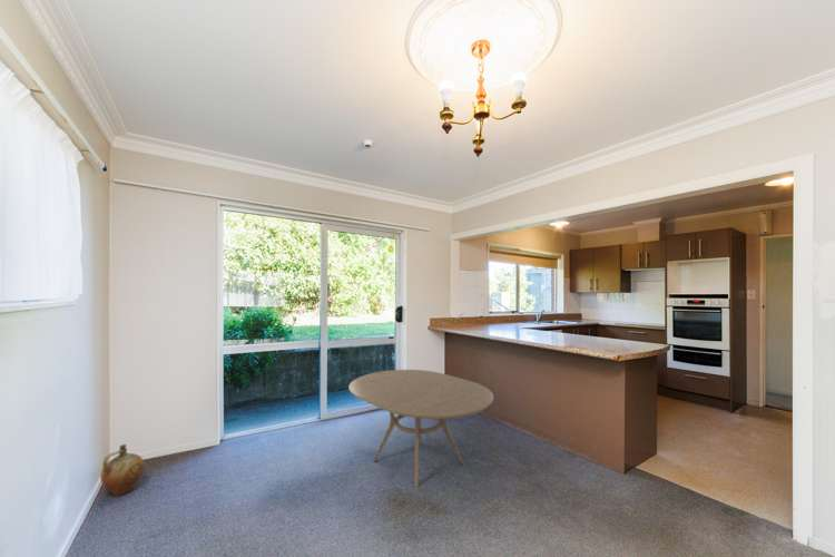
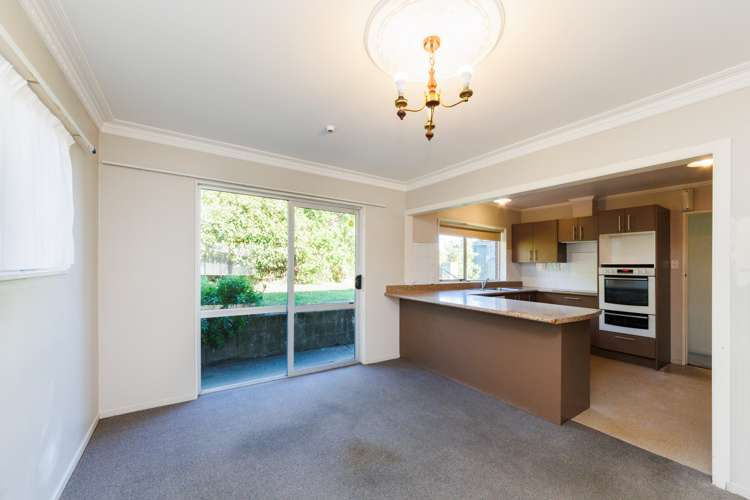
- dining table [347,369,494,488]
- ceramic jug [99,443,146,497]
